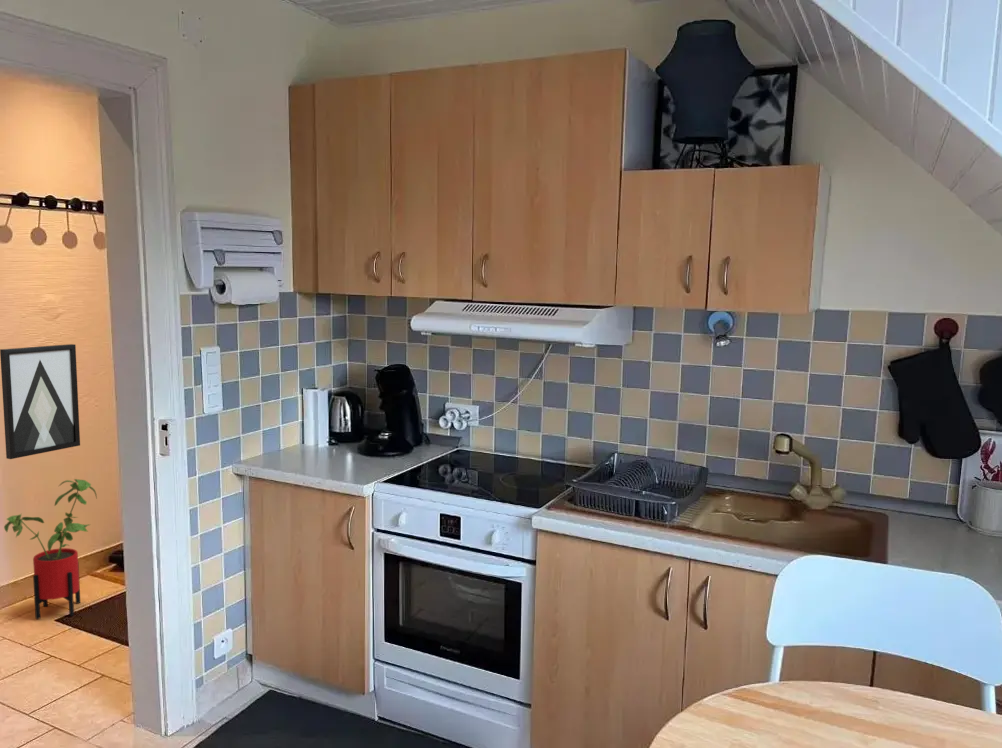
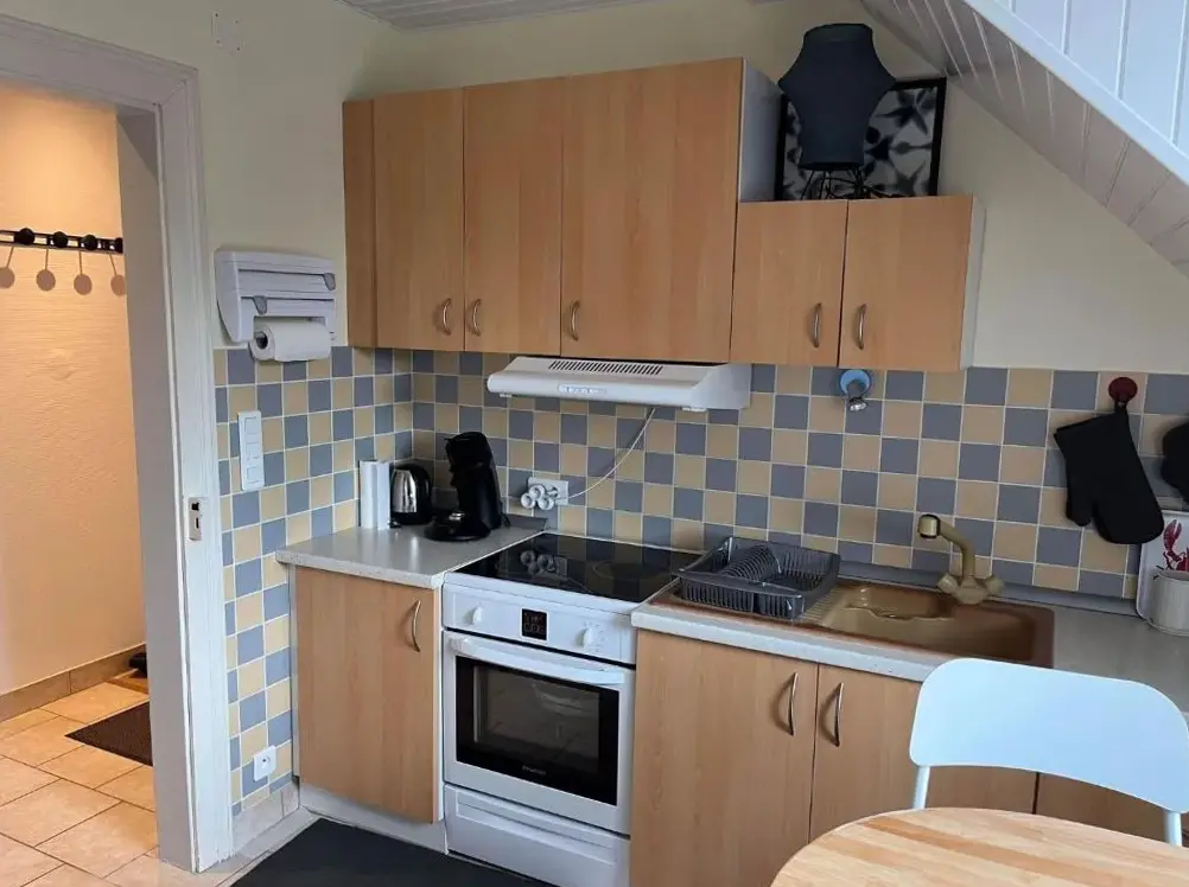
- house plant [3,478,98,620]
- wall art [0,343,81,460]
